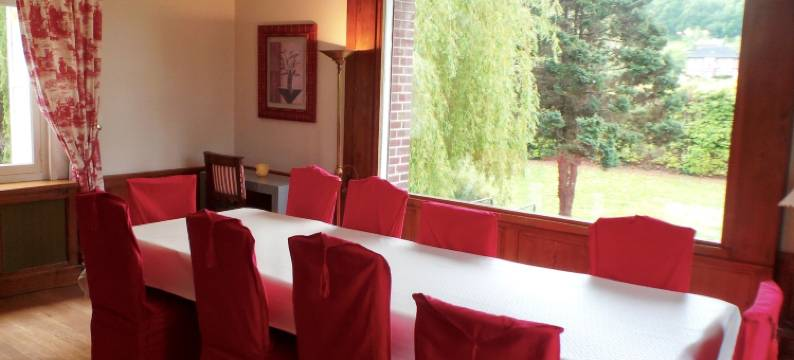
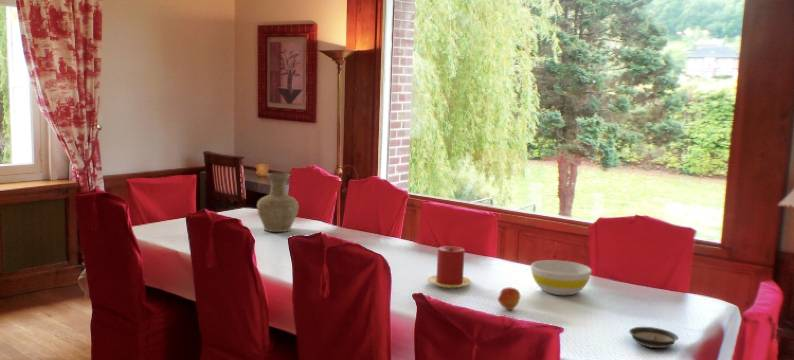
+ vase [256,172,300,233]
+ bowl [530,259,593,296]
+ candle [427,245,473,289]
+ saucer [628,326,679,349]
+ fruit [497,286,521,311]
